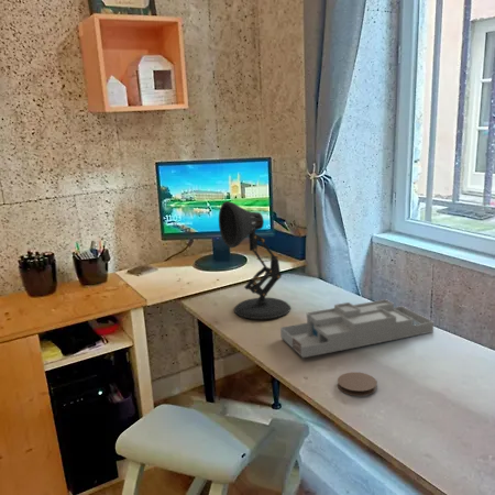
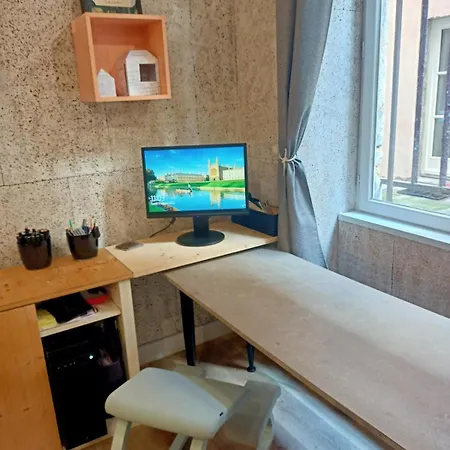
- coaster [337,371,377,397]
- desk lamp [218,200,292,320]
- desk organizer [279,298,435,359]
